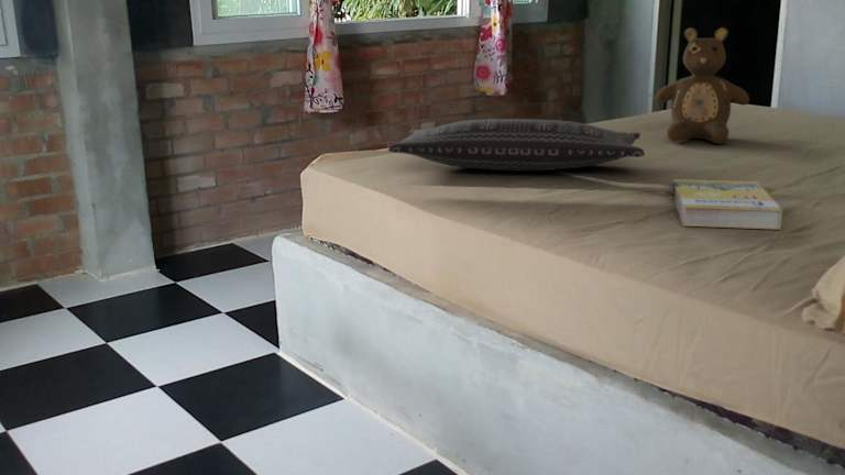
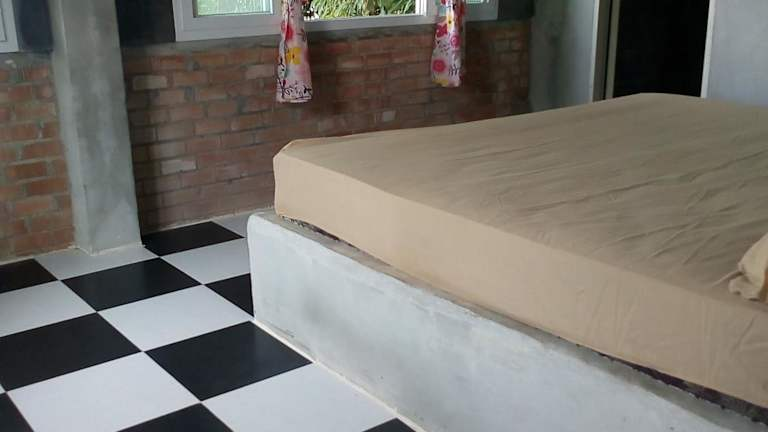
- teddy bear [654,26,750,145]
- pillow [387,118,646,173]
- book [671,178,783,231]
